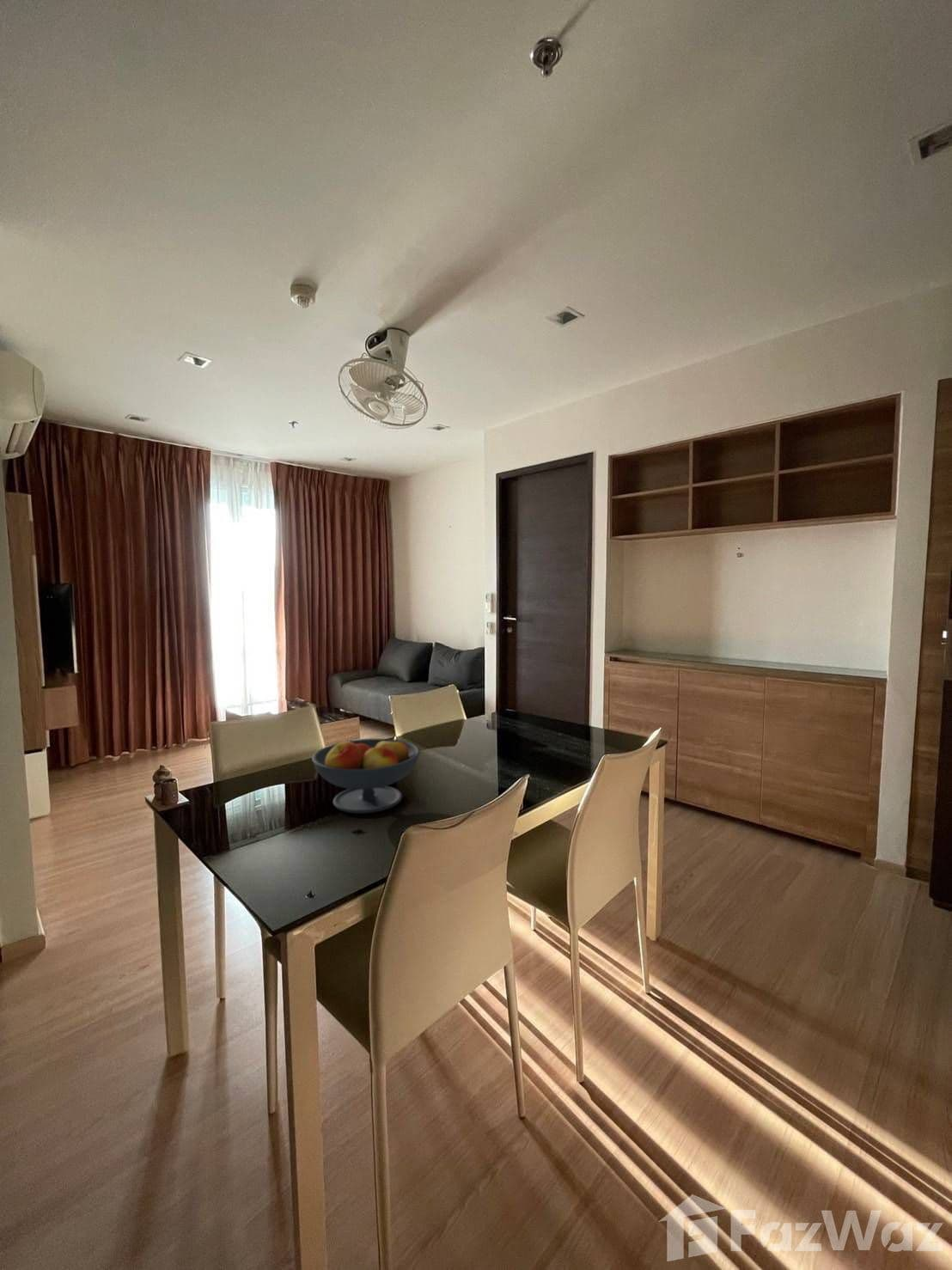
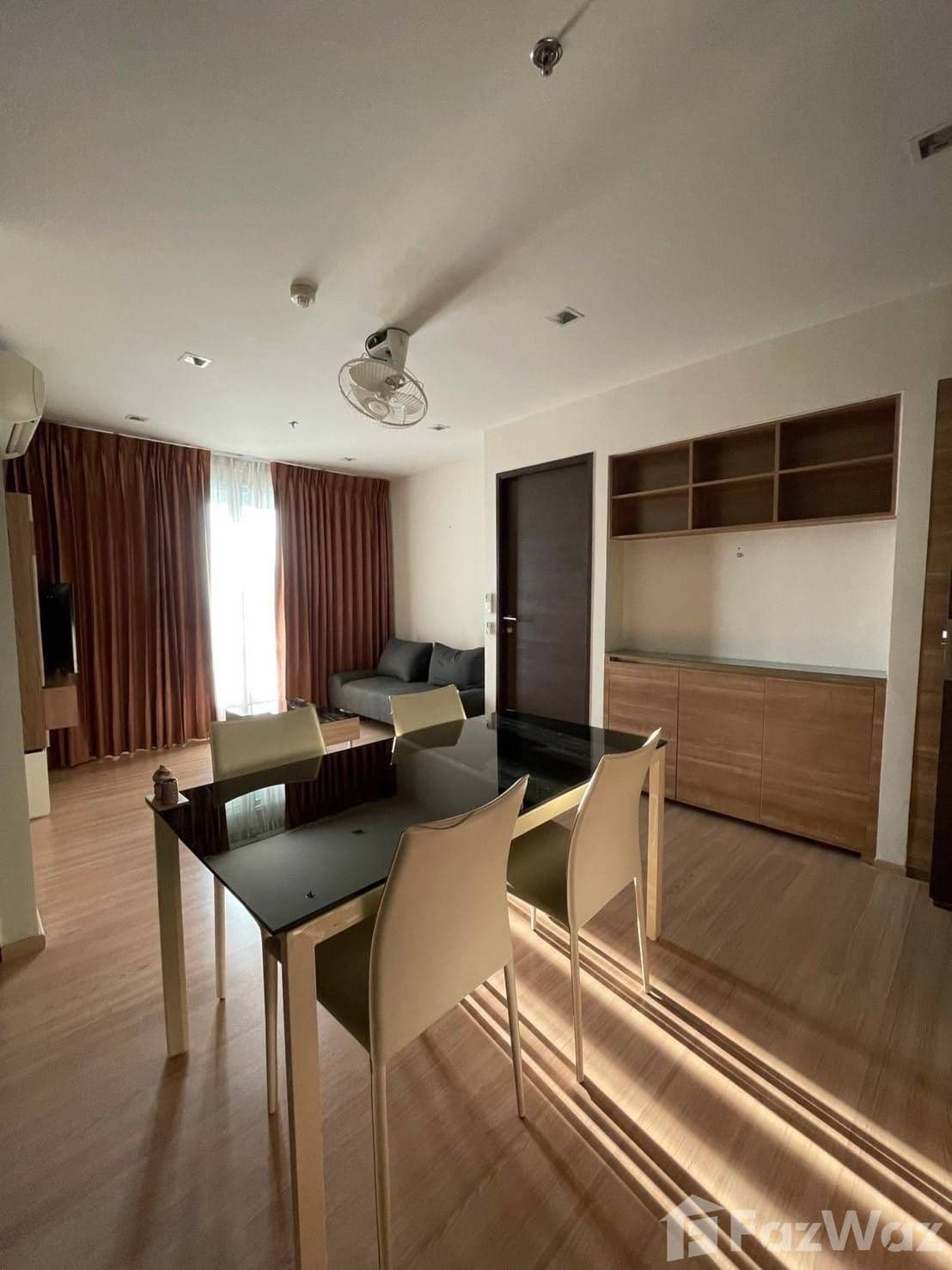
- fruit bowl [311,736,421,815]
